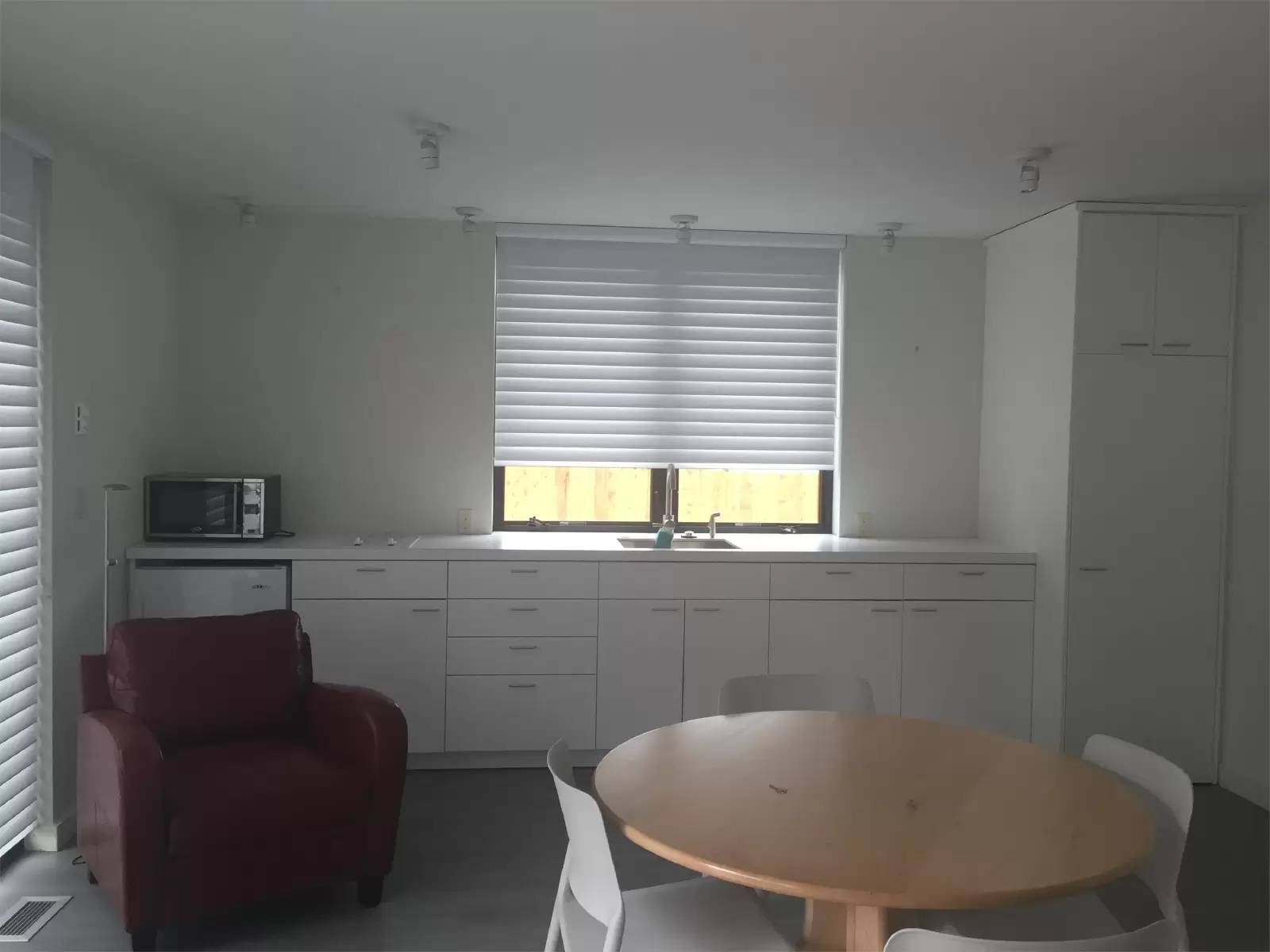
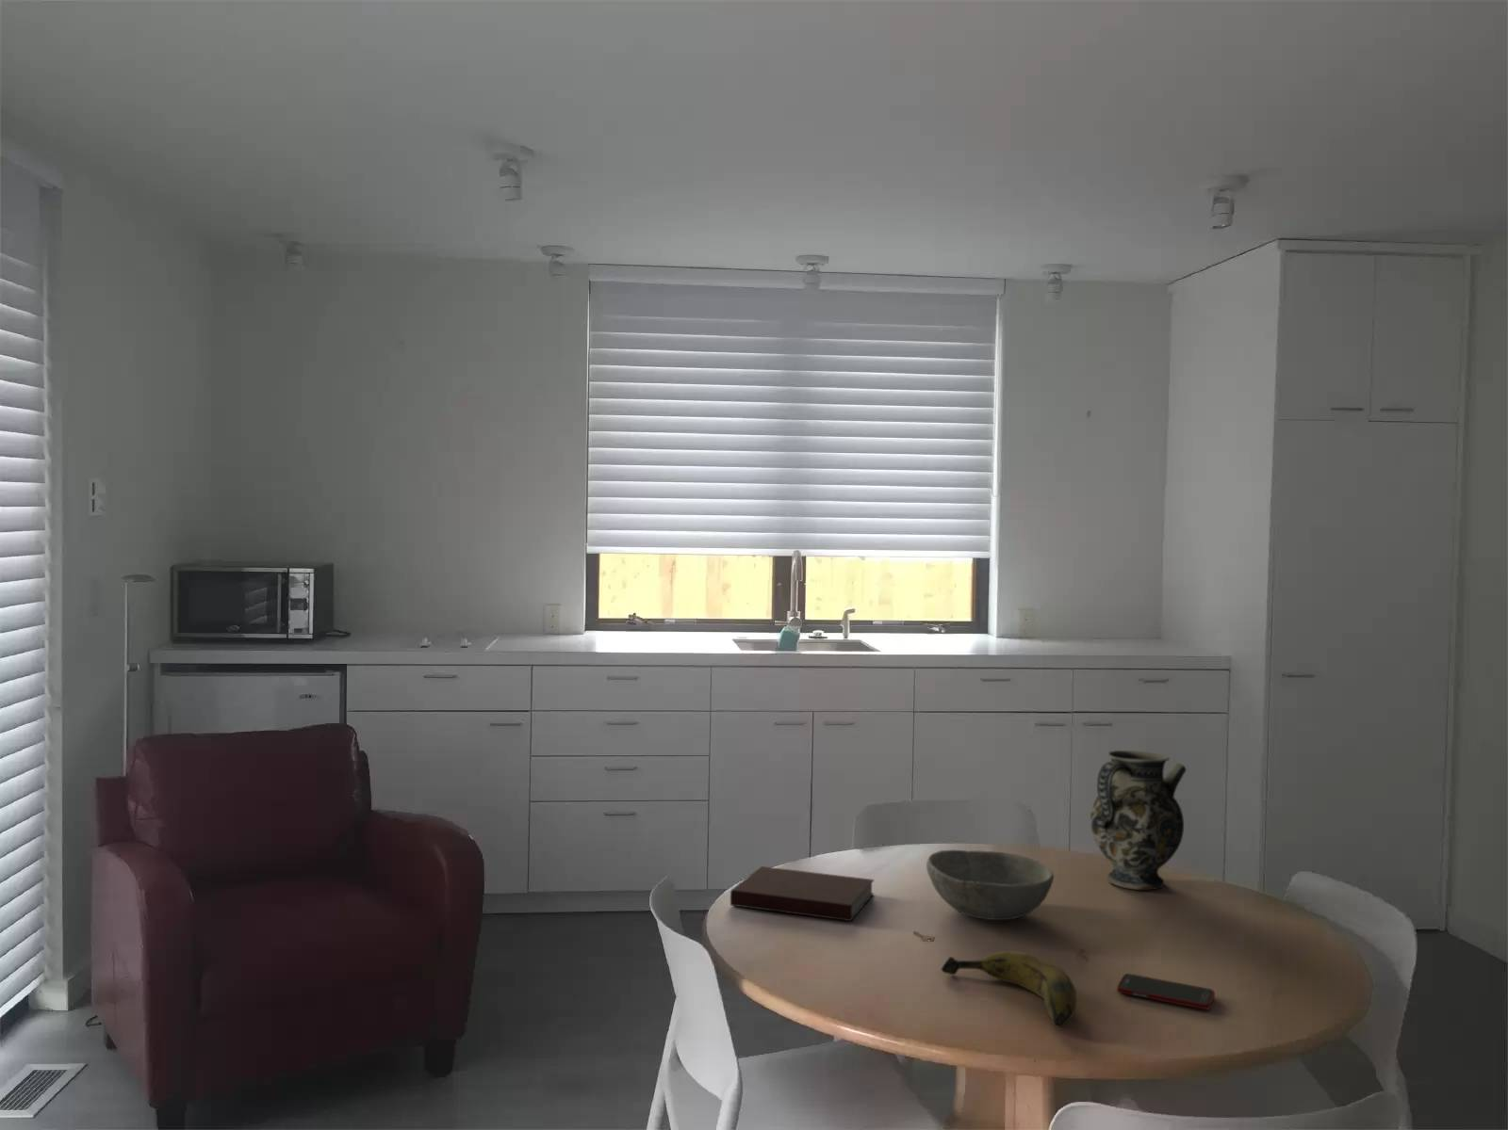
+ bowl [925,850,1054,921]
+ notebook [729,865,875,922]
+ ewer [1090,749,1186,890]
+ banana [940,950,1077,1028]
+ cell phone [1116,973,1216,1010]
